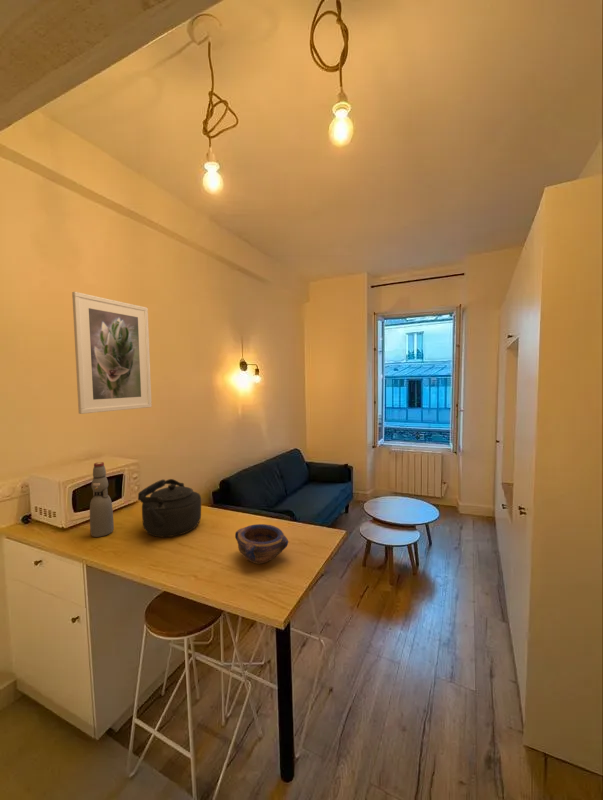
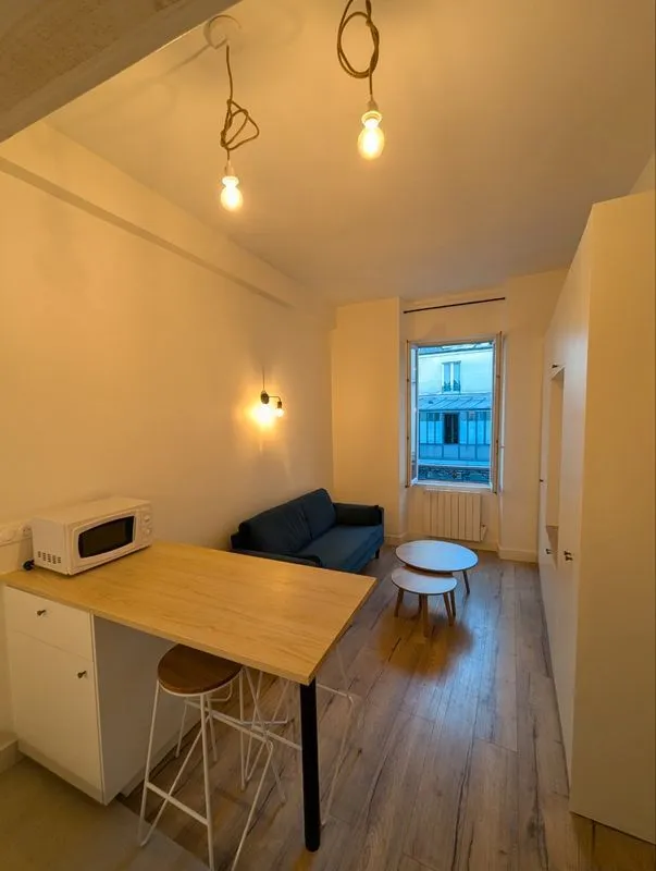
- kettle [137,478,202,538]
- bowl [234,523,289,565]
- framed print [71,291,153,415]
- bottle [89,461,115,538]
